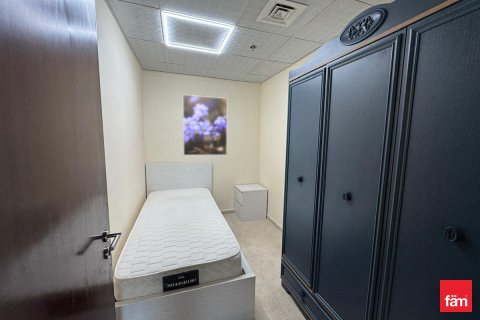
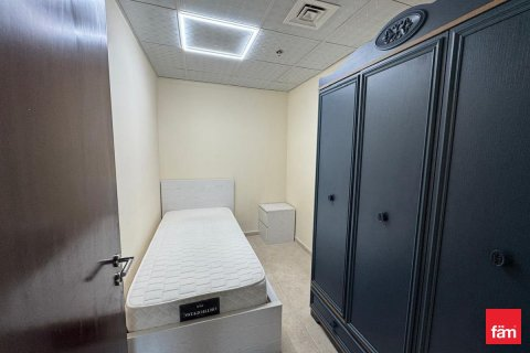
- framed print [182,94,228,156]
